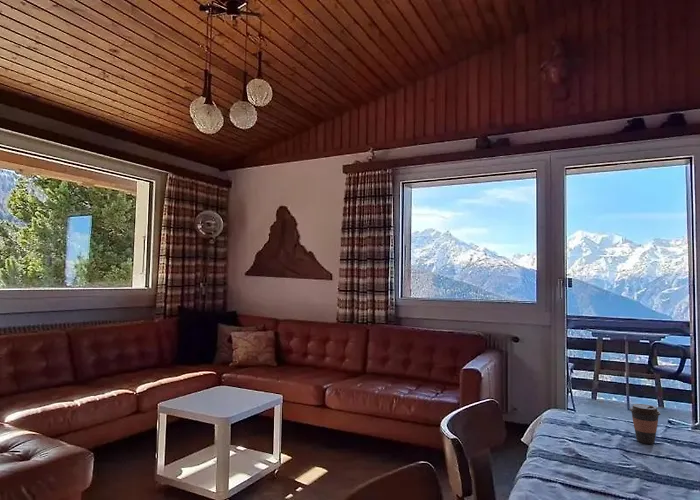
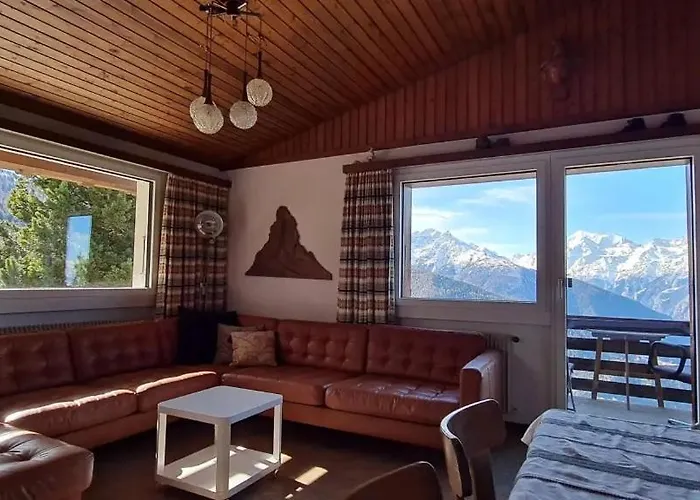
- coffee cup [628,403,662,445]
